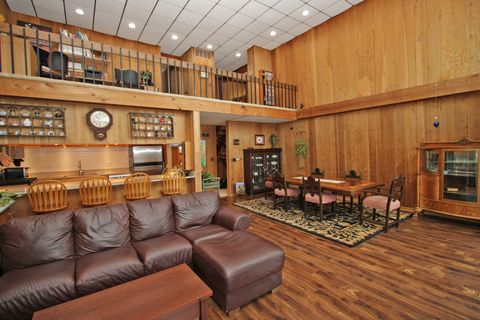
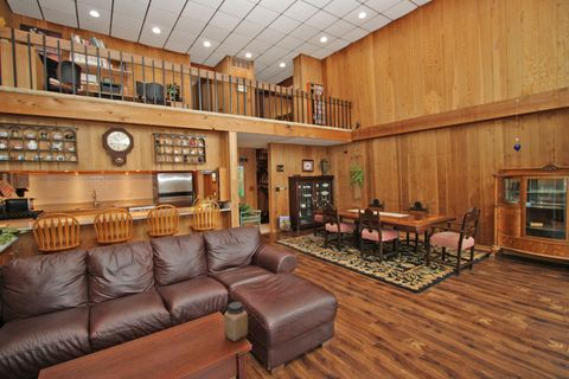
+ jar [223,301,249,342]
